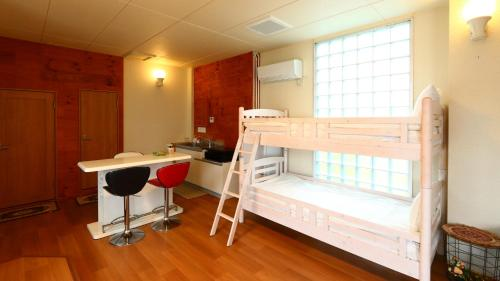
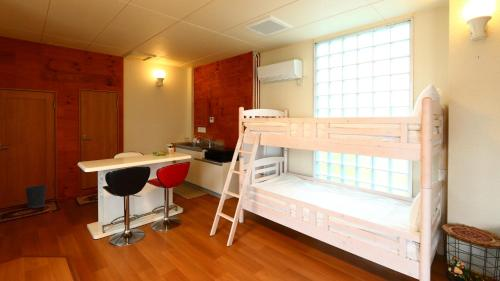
+ wastebasket [24,184,47,209]
